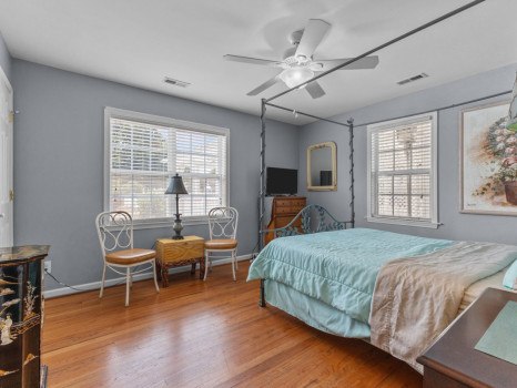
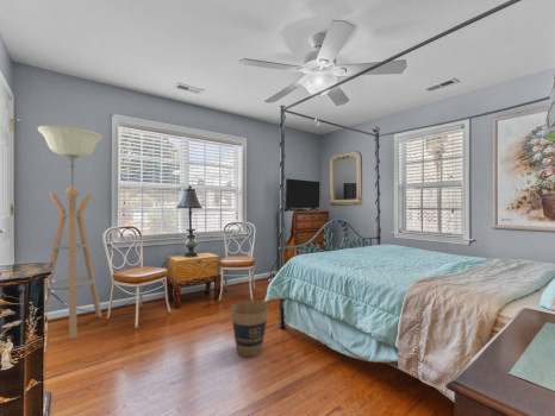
+ floor lamp [36,125,105,340]
+ trash can [229,300,270,359]
